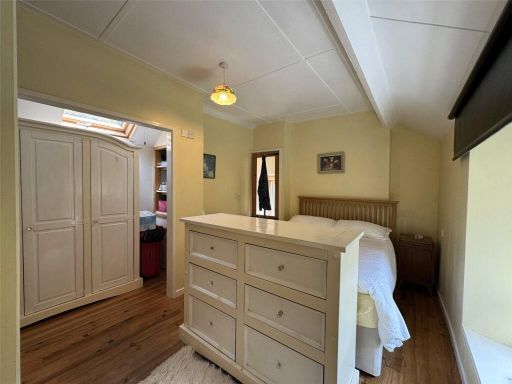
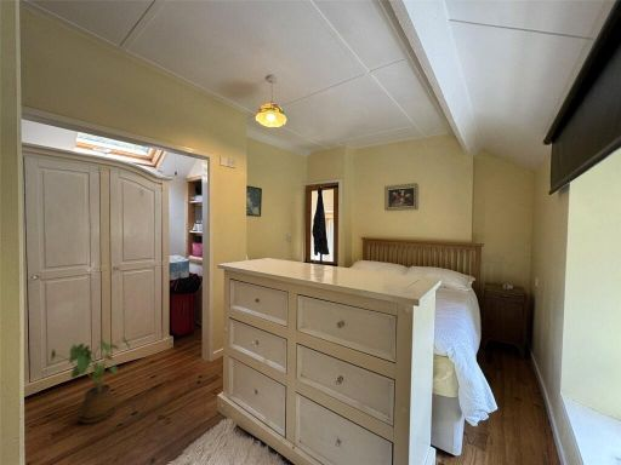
+ house plant [44,334,132,424]
